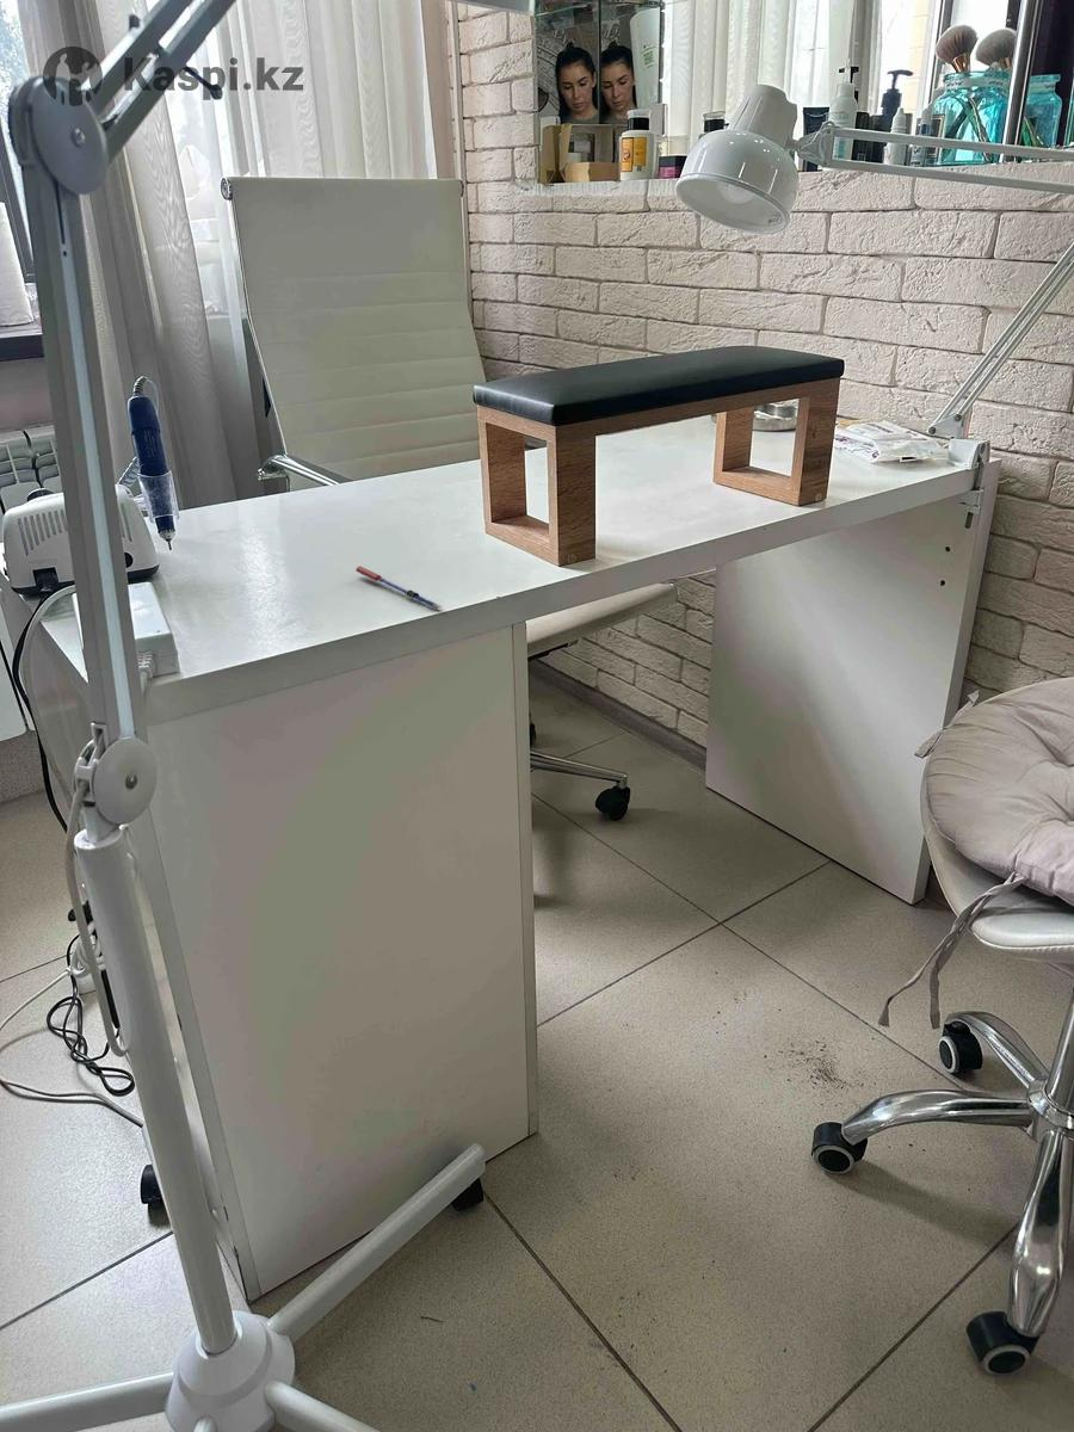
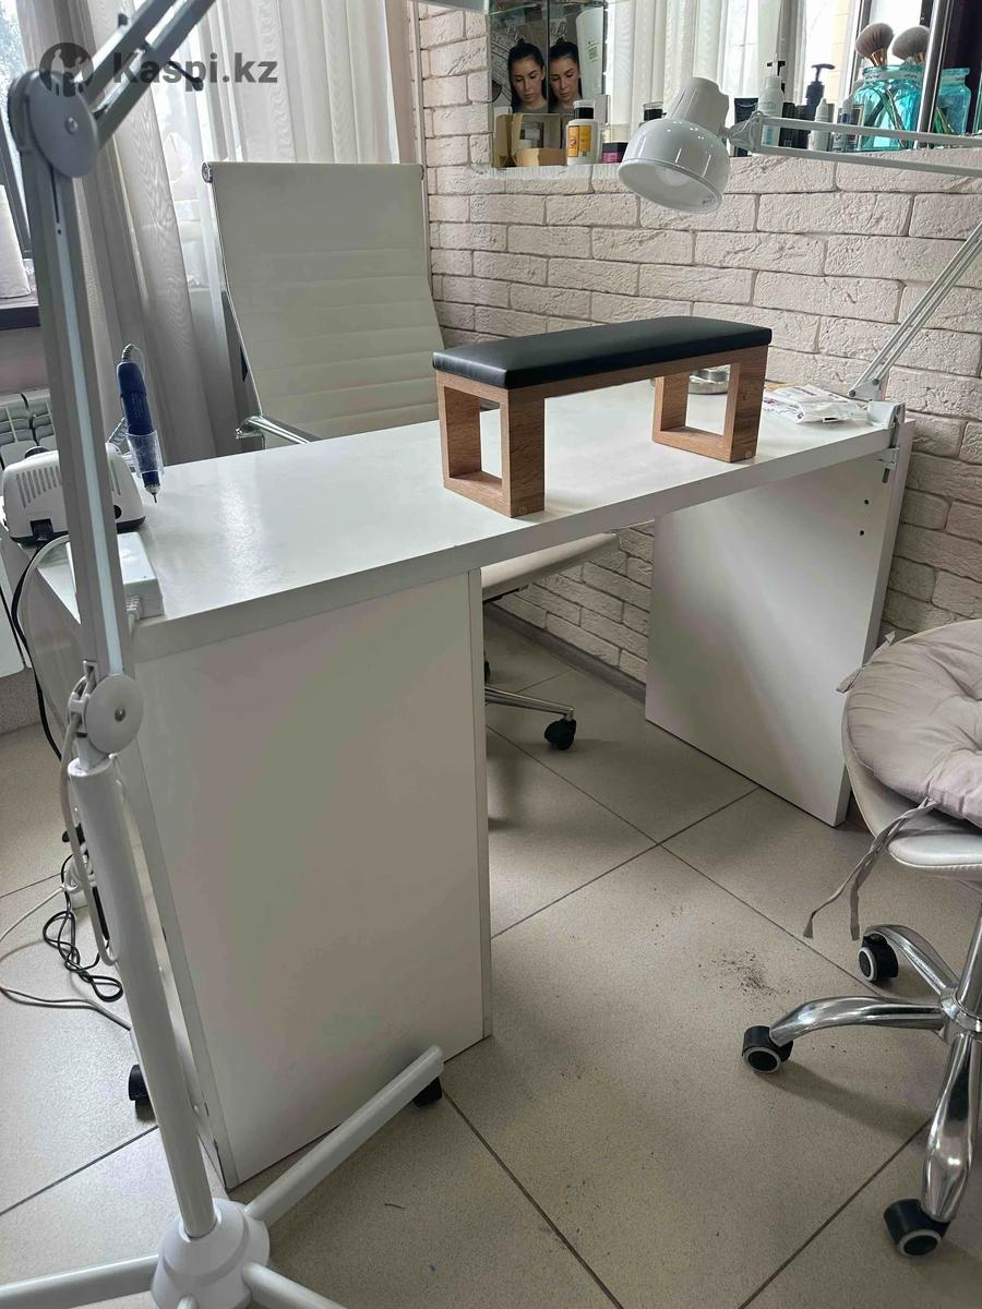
- pen [354,566,444,611]
